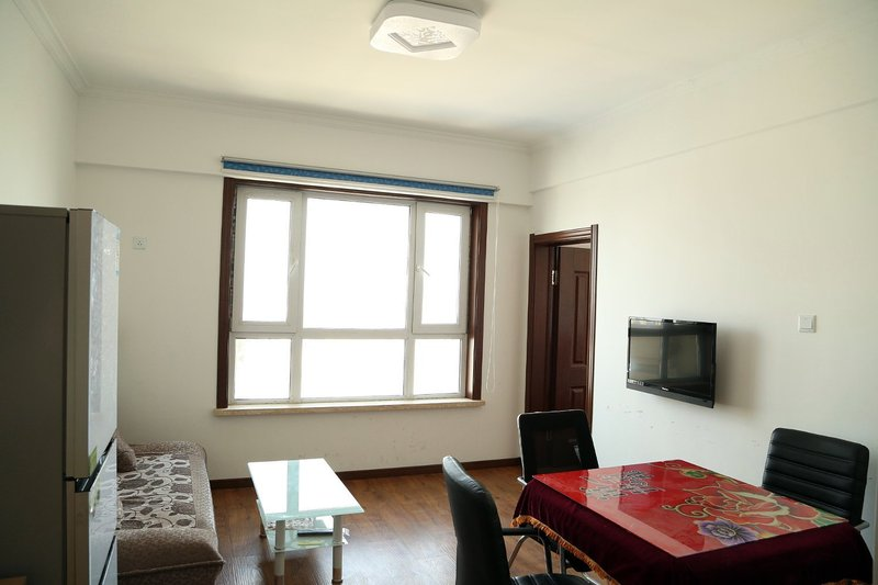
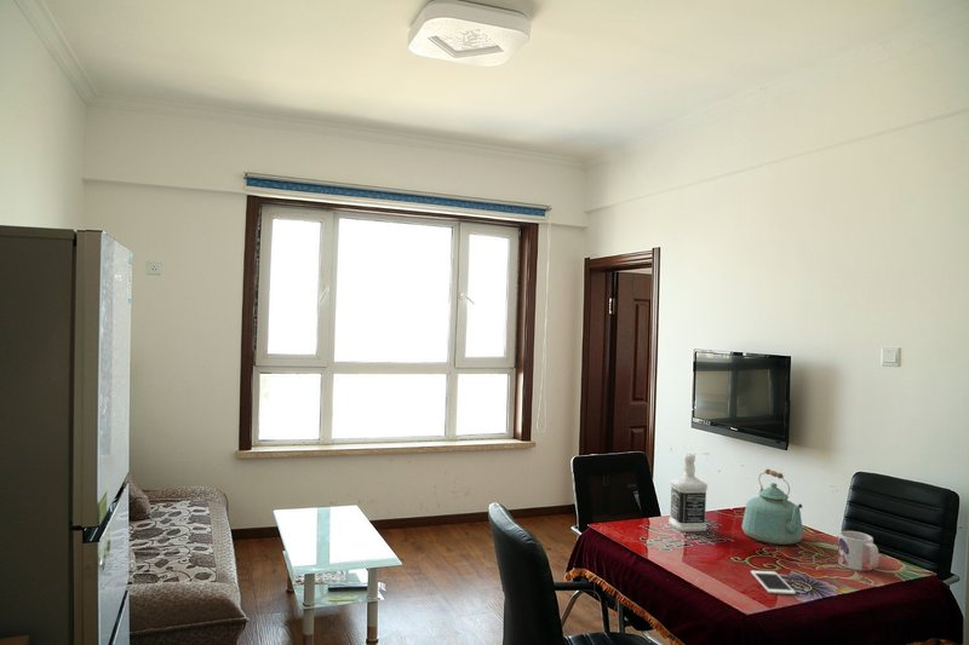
+ mug [837,530,879,572]
+ kettle [741,468,804,546]
+ cell phone [750,570,797,595]
+ bottle [667,453,709,532]
